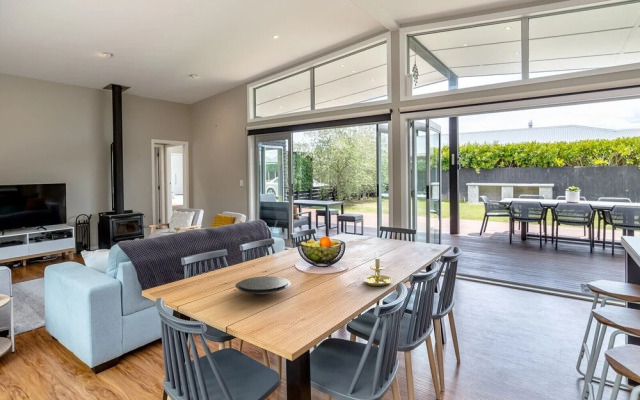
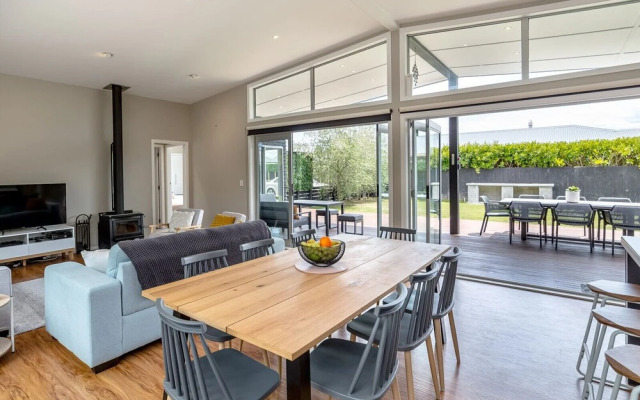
- candle holder [362,249,393,287]
- plate [234,275,292,295]
